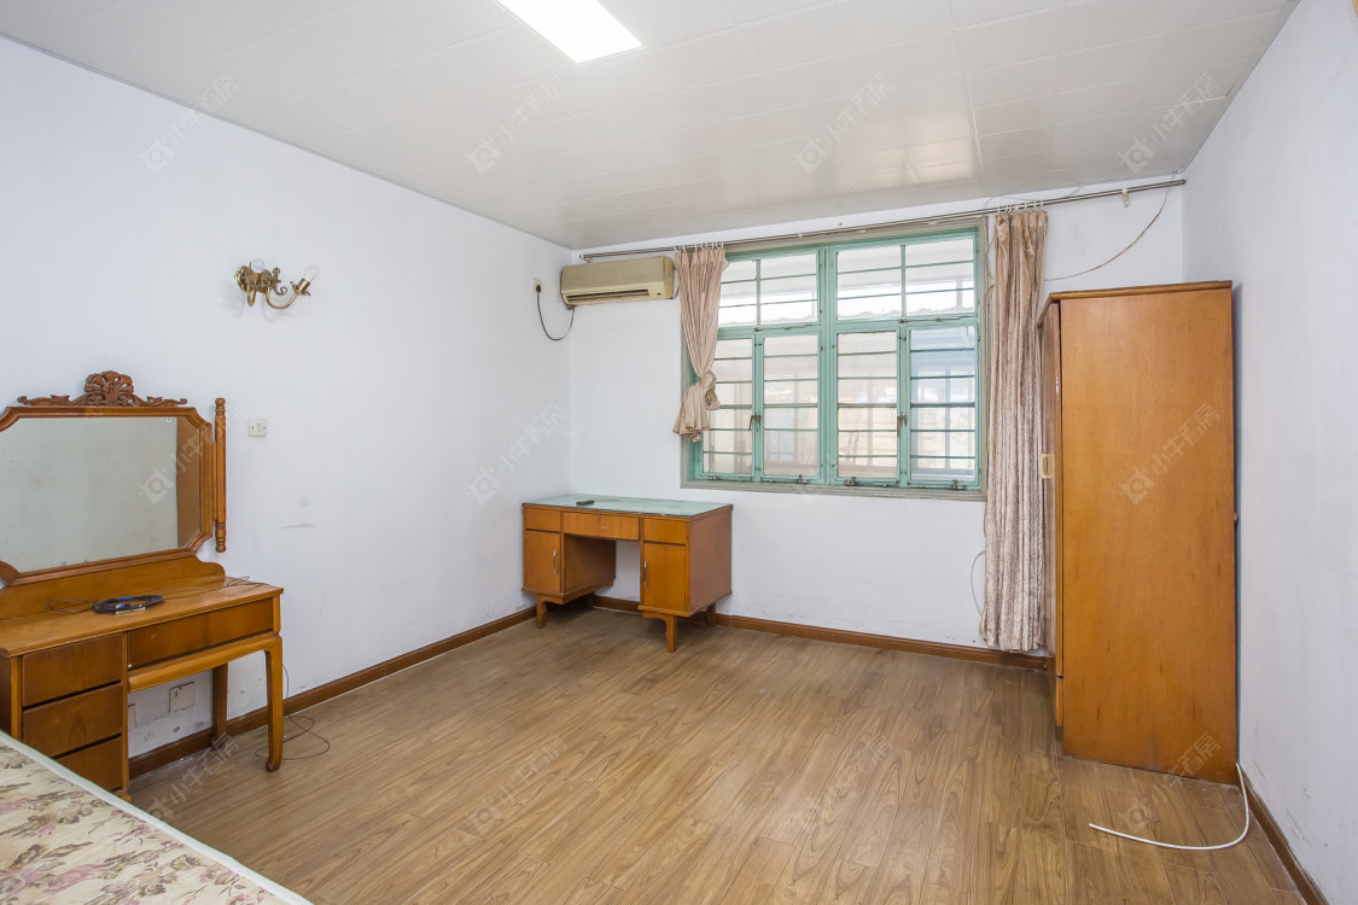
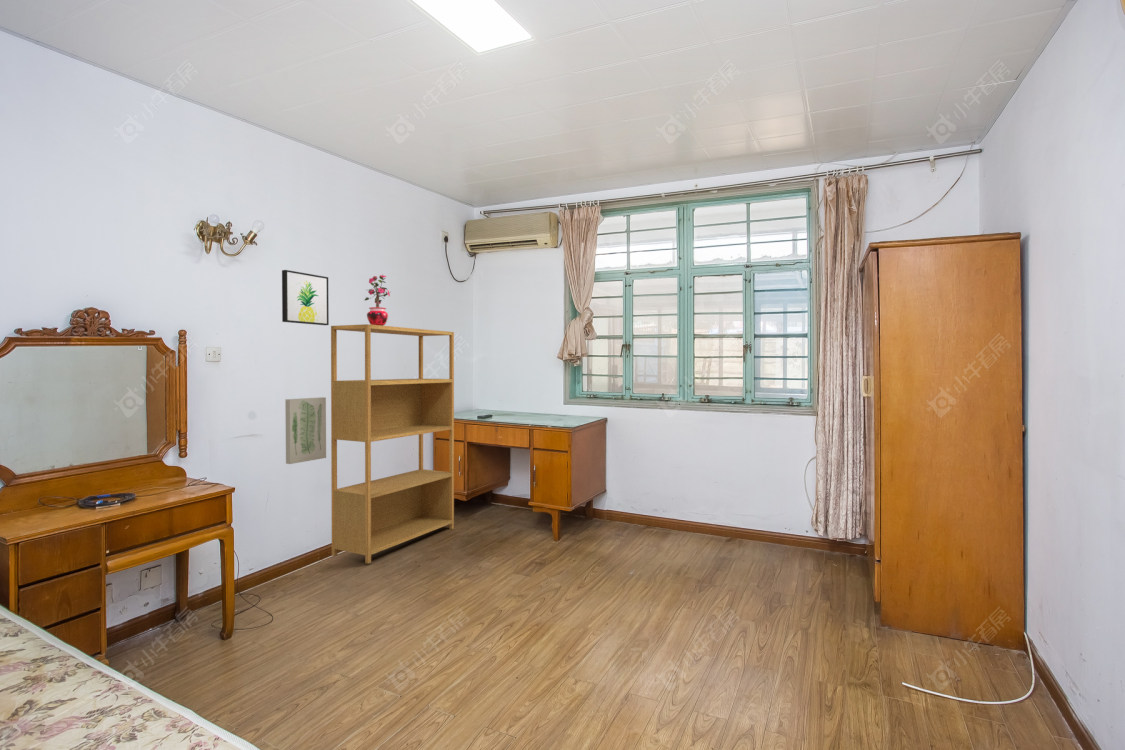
+ bookshelf [330,323,455,564]
+ potted plant [364,273,392,326]
+ wall art [284,396,327,465]
+ wall art [281,269,330,326]
